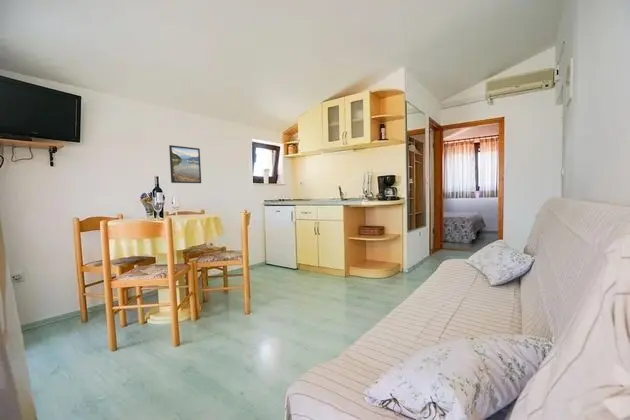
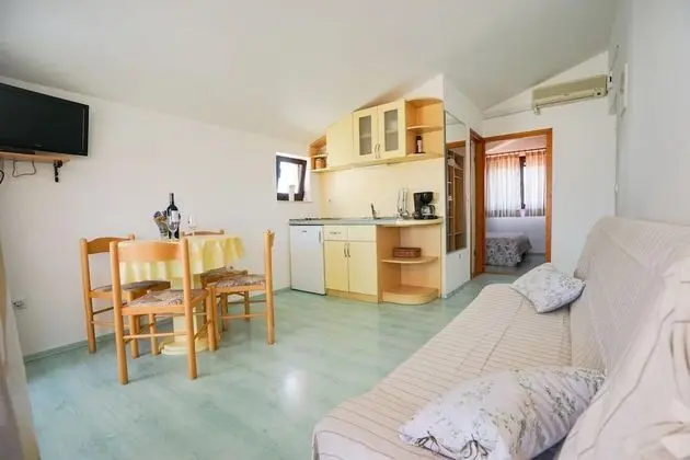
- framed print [168,144,202,184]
